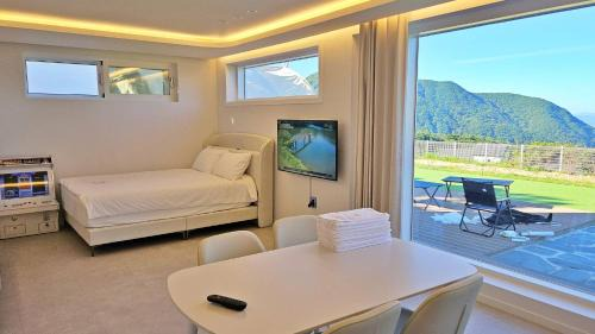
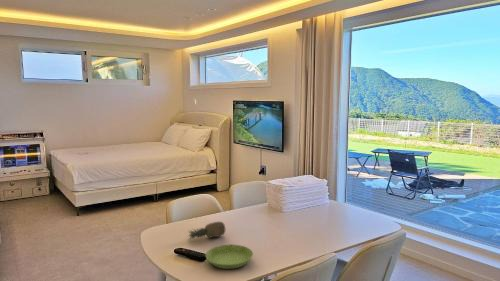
+ fruit [187,221,227,242]
+ saucer [205,244,254,270]
